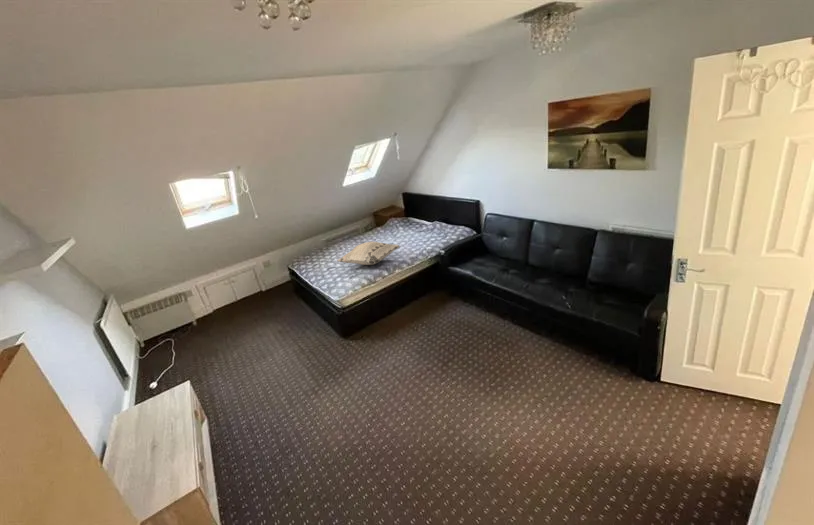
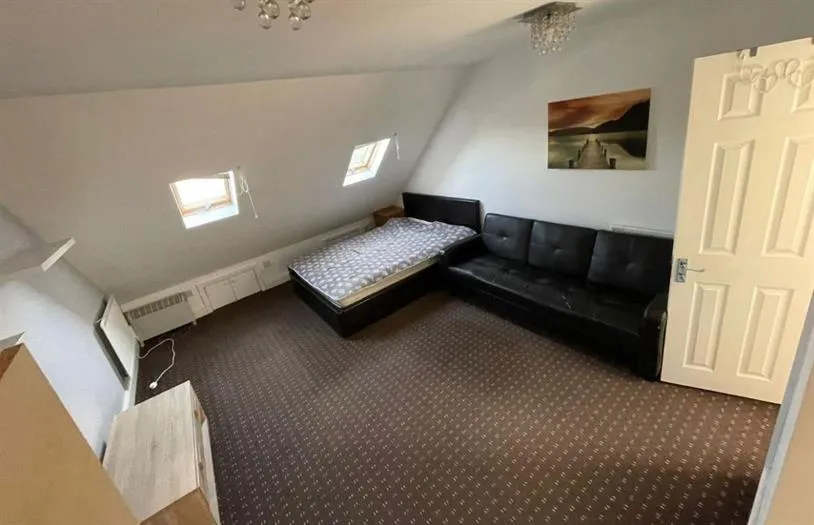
- decorative pillow [336,241,401,266]
